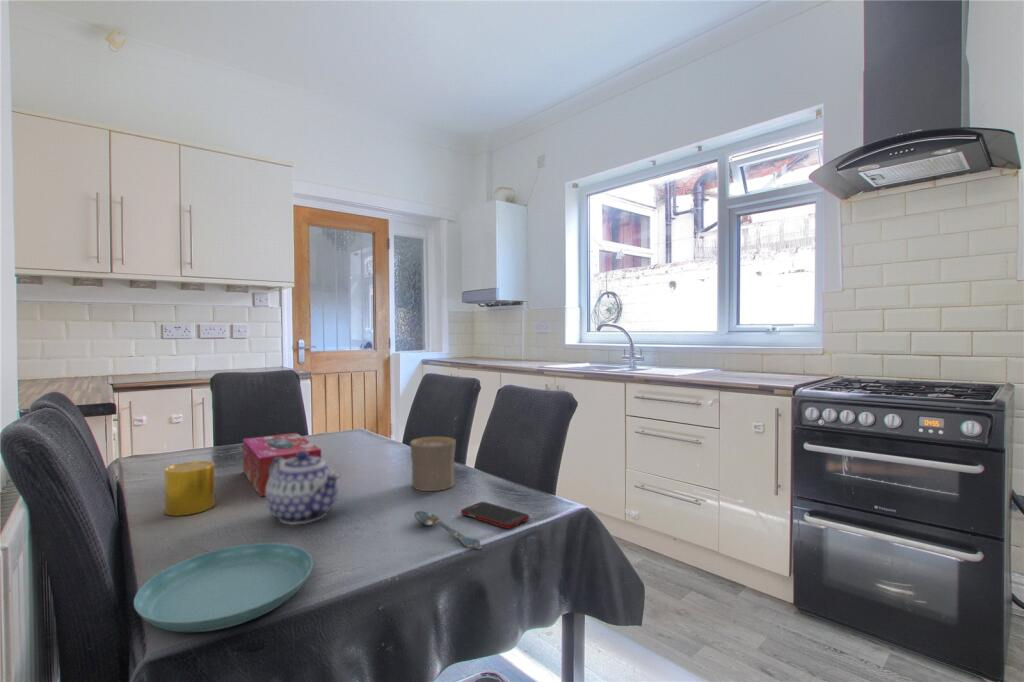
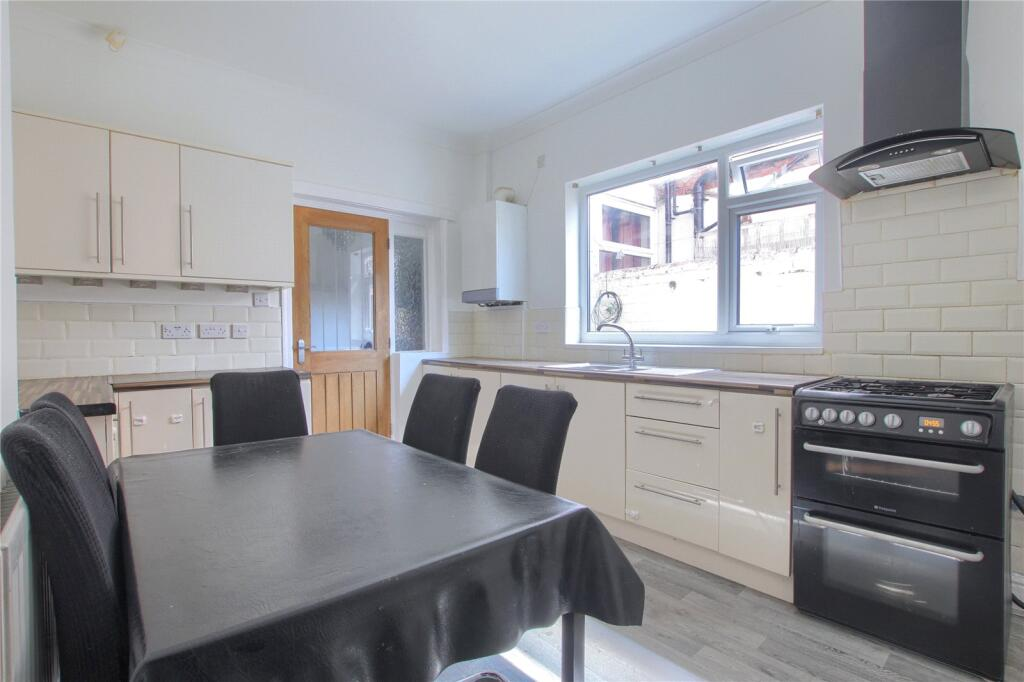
- spoon [413,510,483,550]
- saucer [133,542,314,633]
- cell phone [460,501,530,529]
- tissue box [242,432,322,498]
- teapot [265,451,341,526]
- cup [409,435,457,492]
- cup [163,460,216,517]
